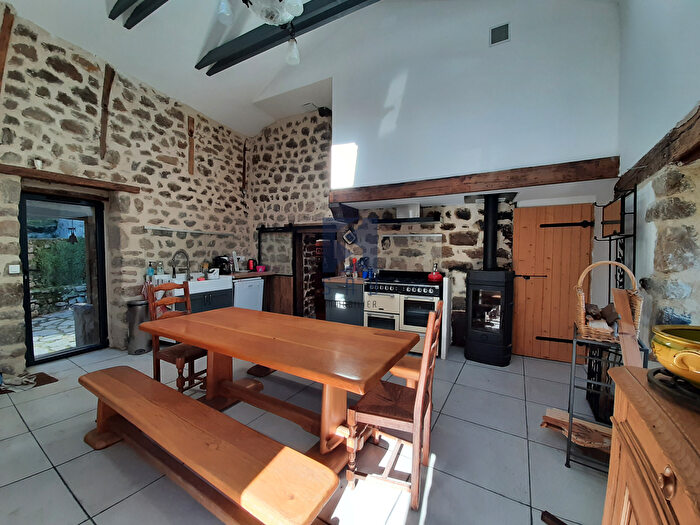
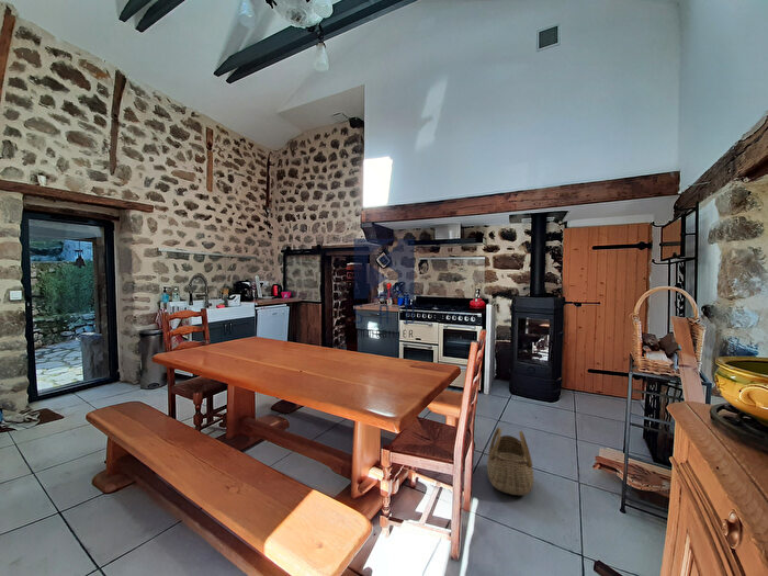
+ basket [486,427,534,496]
